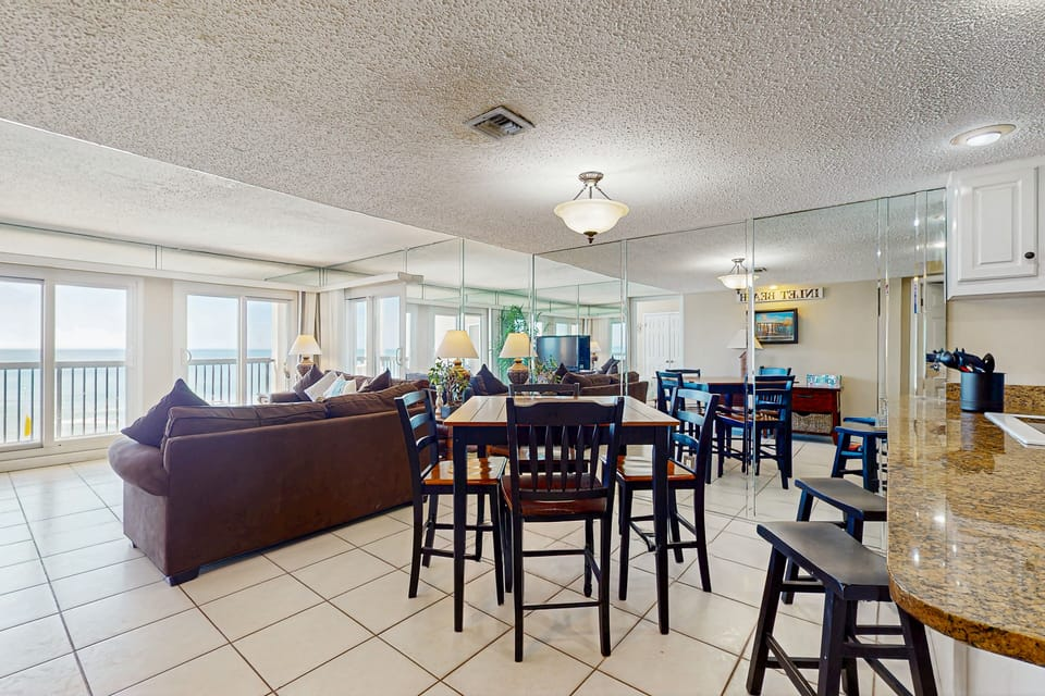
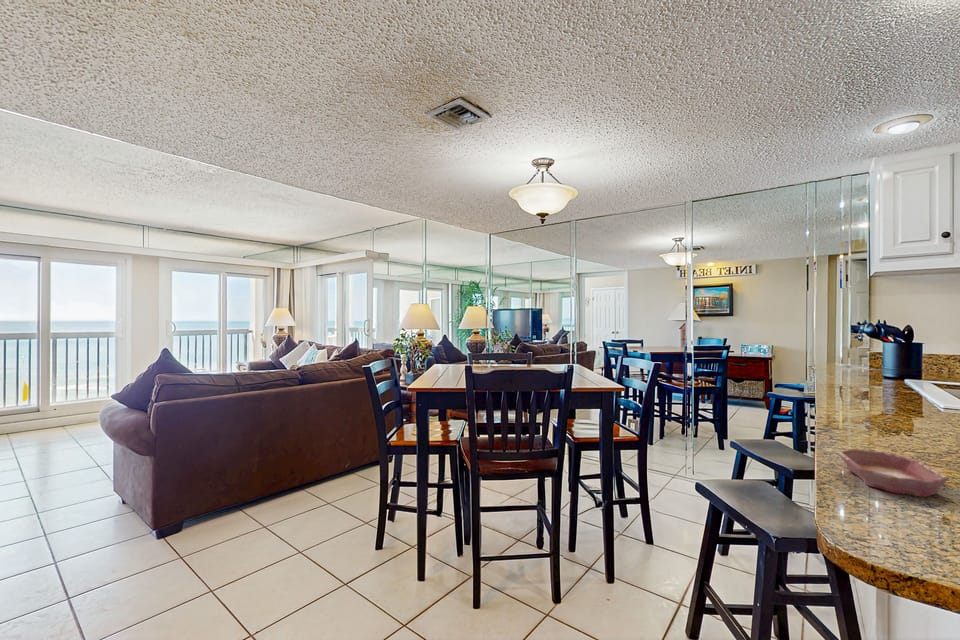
+ bowl [837,448,950,498]
